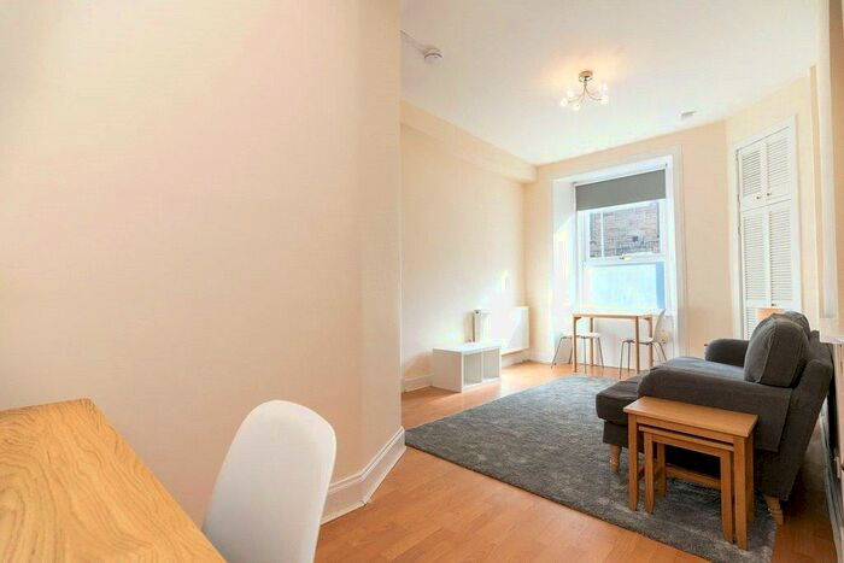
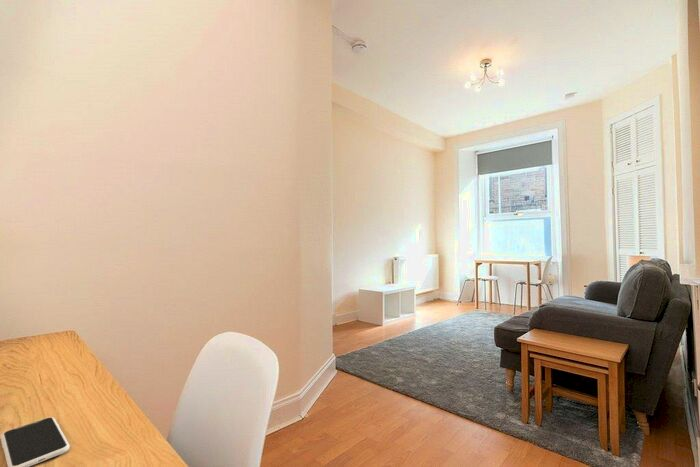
+ smartphone [0,416,71,467]
